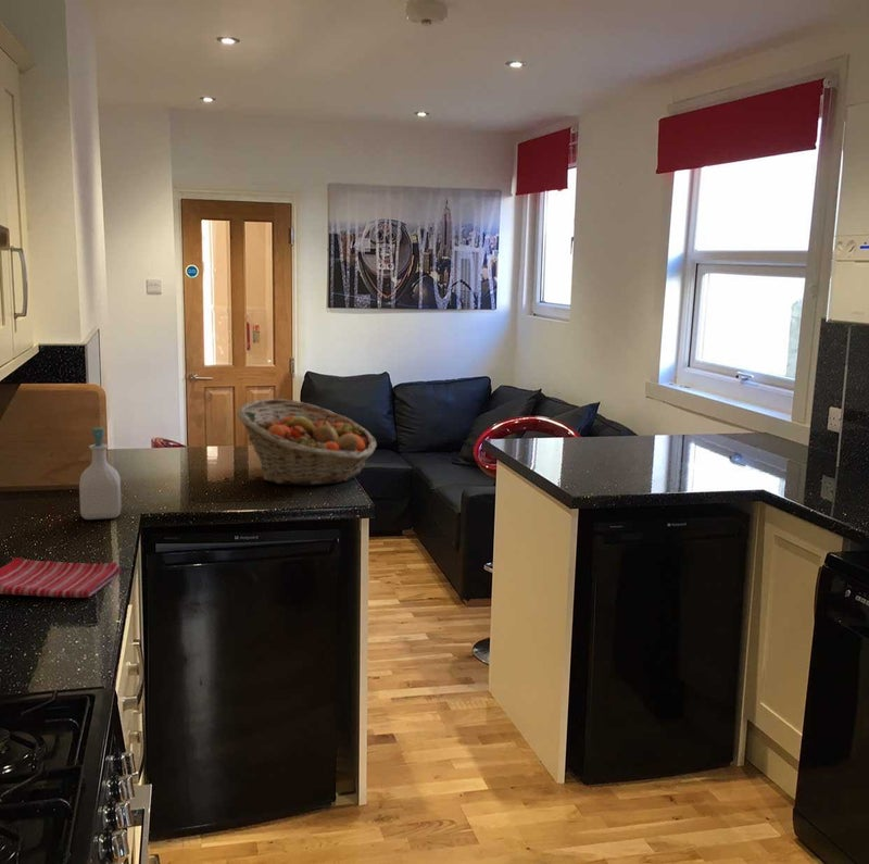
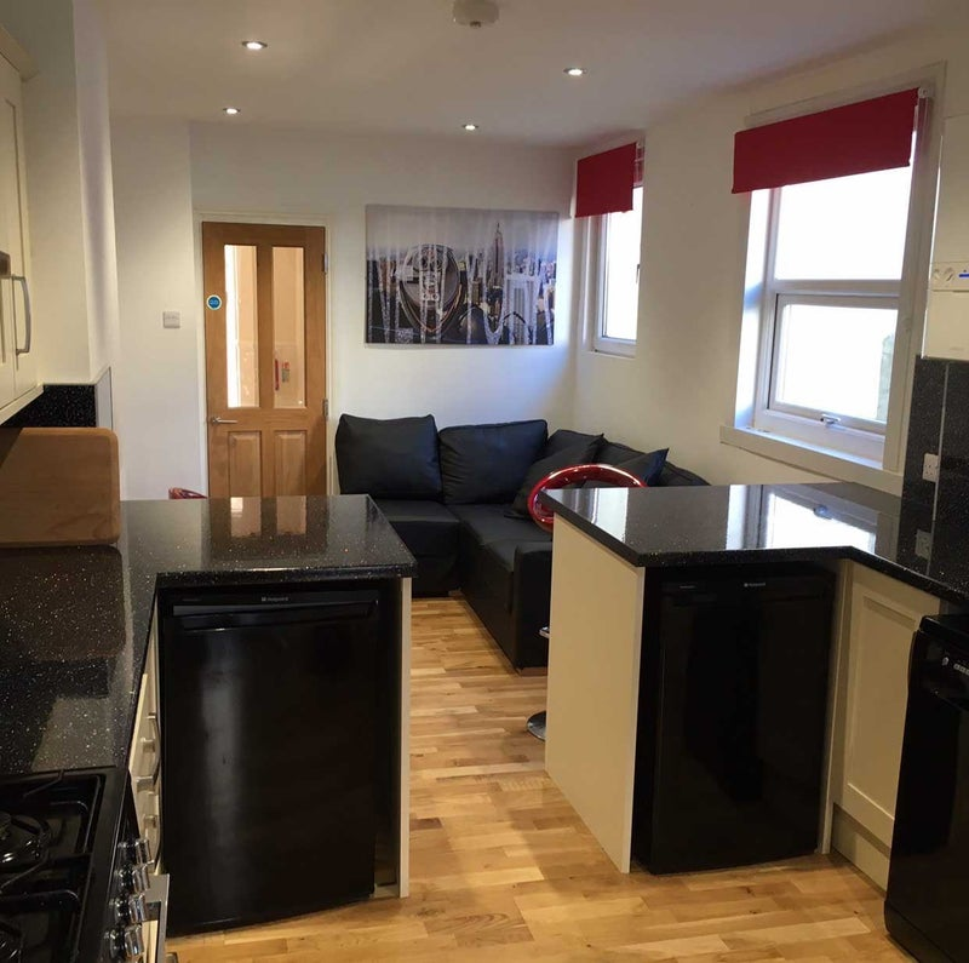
- fruit basket [236,398,378,487]
- dish towel [0,556,123,599]
- soap bottle [78,427,123,521]
